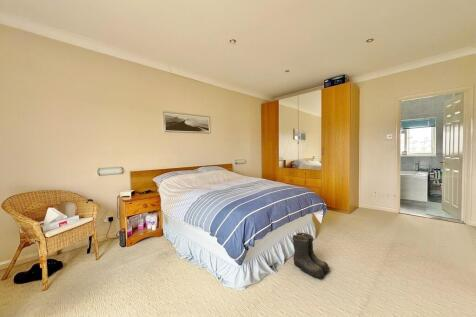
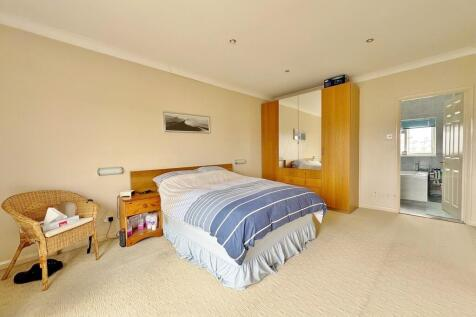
- boots [291,232,331,280]
